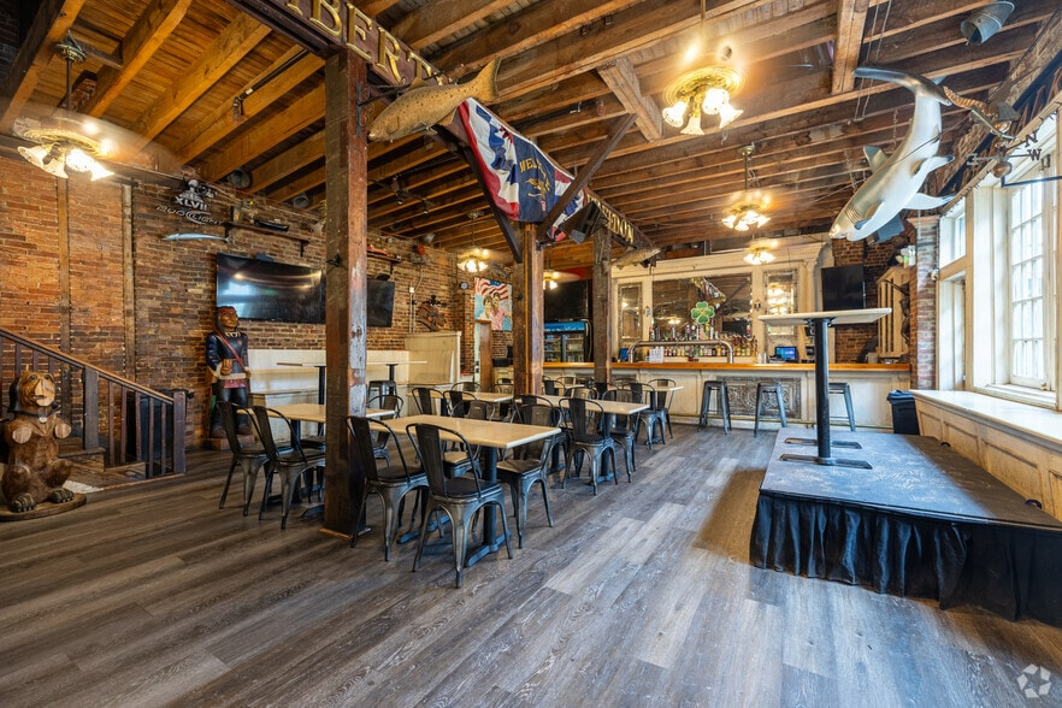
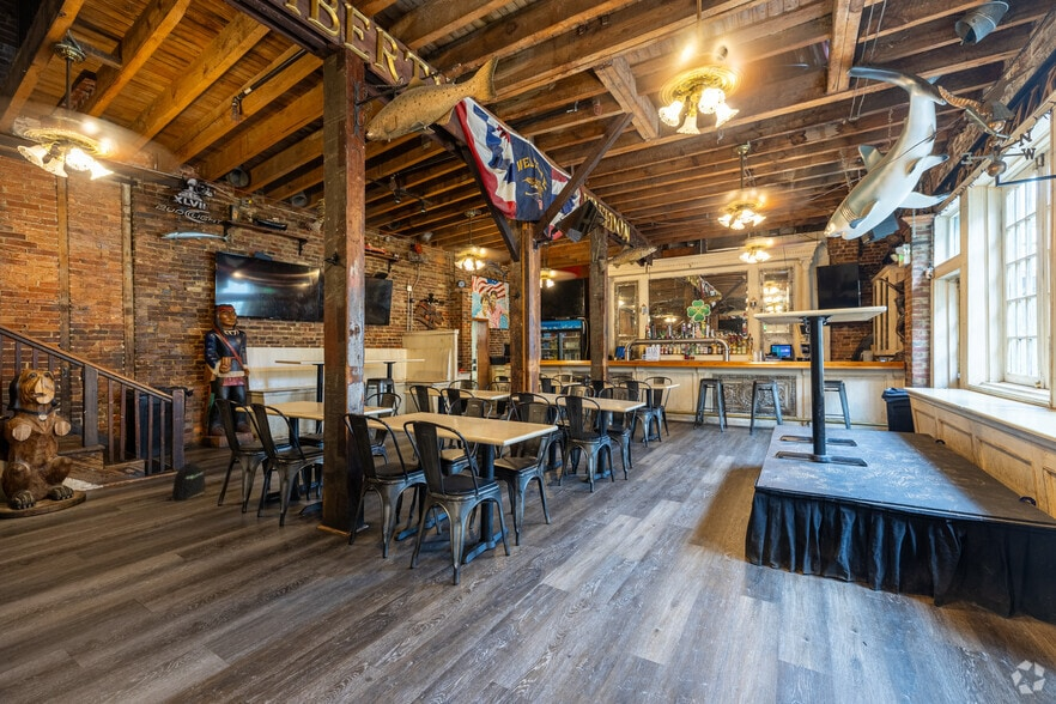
+ backpack [165,461,206,502]
